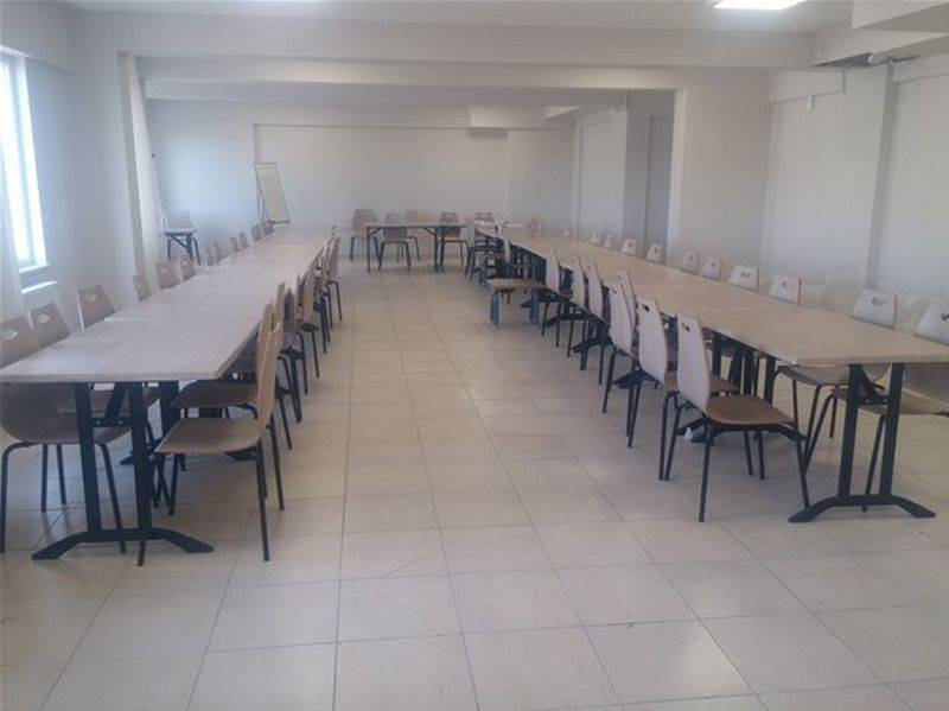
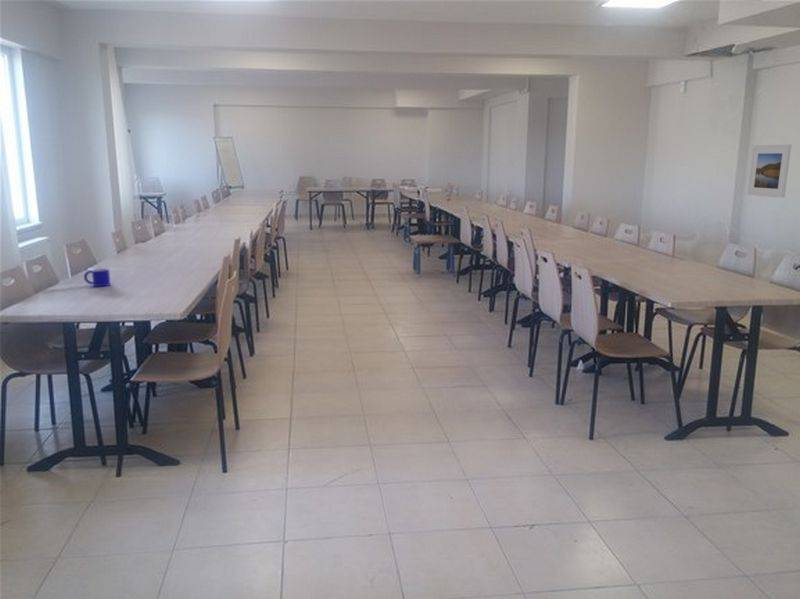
+ mug [83,267,111,288]
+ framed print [746,144,792,199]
